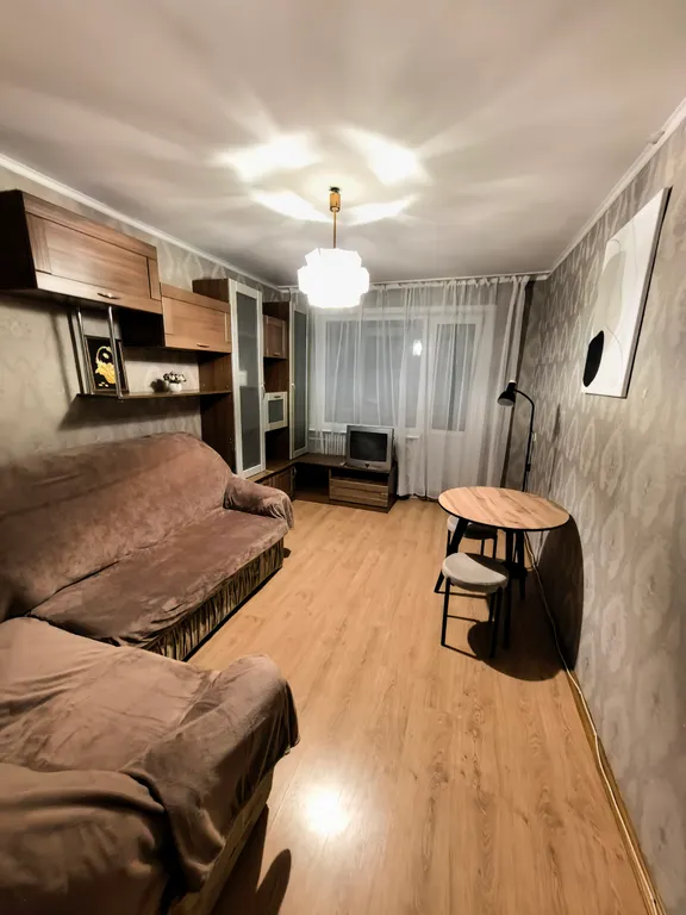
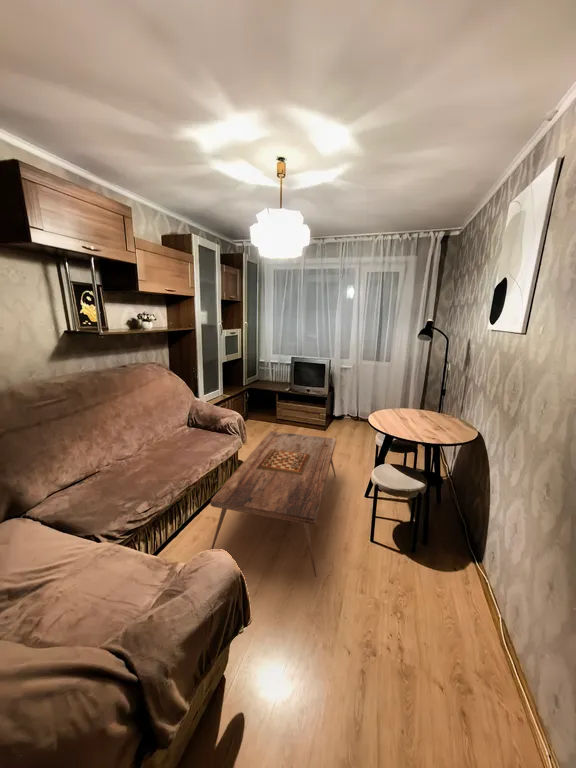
+ coffee table [209,430,337,578]
